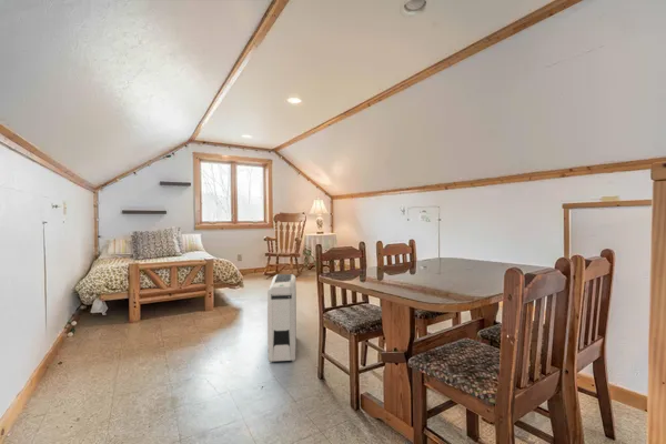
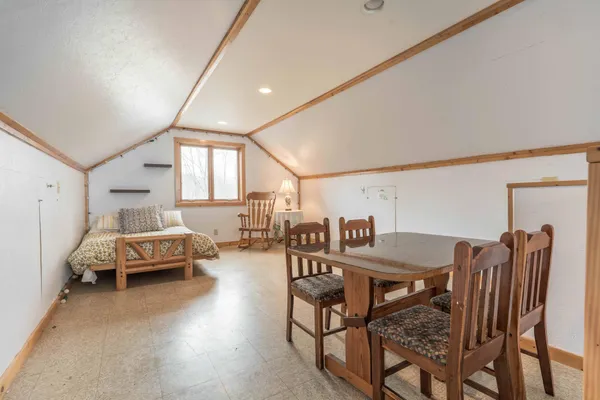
- air purifier [266,273,297,363]
